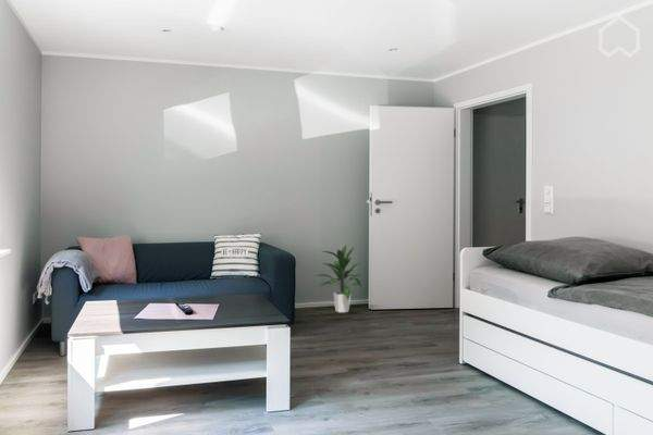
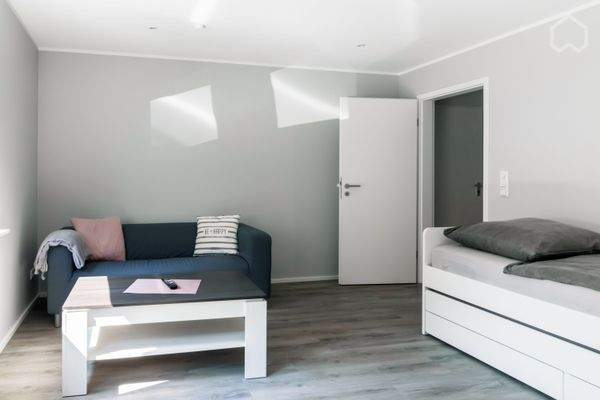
- indoor plant [315,243,366,313]
